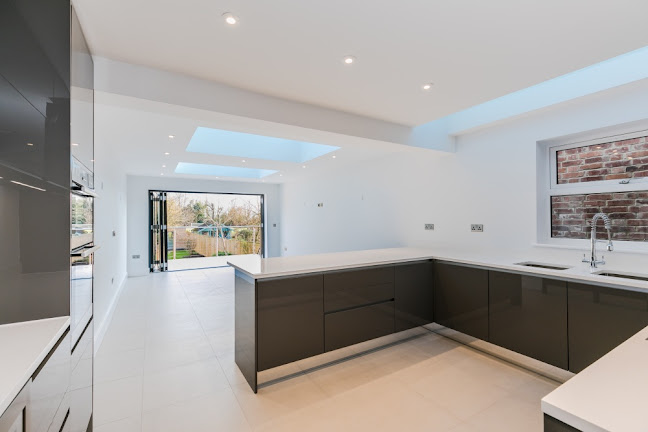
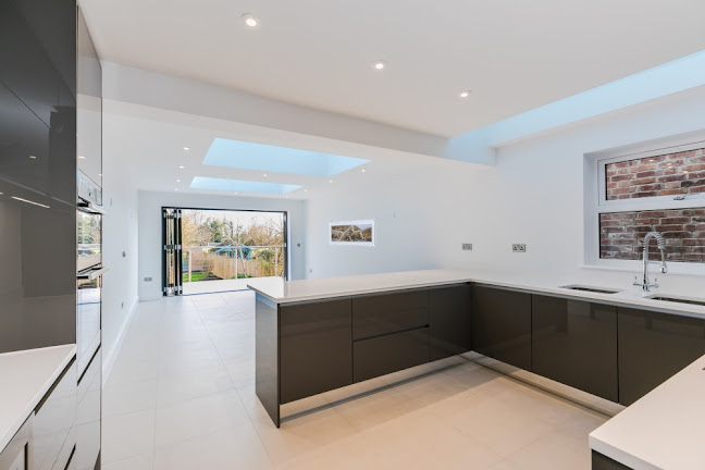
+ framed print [327,219,375,247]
